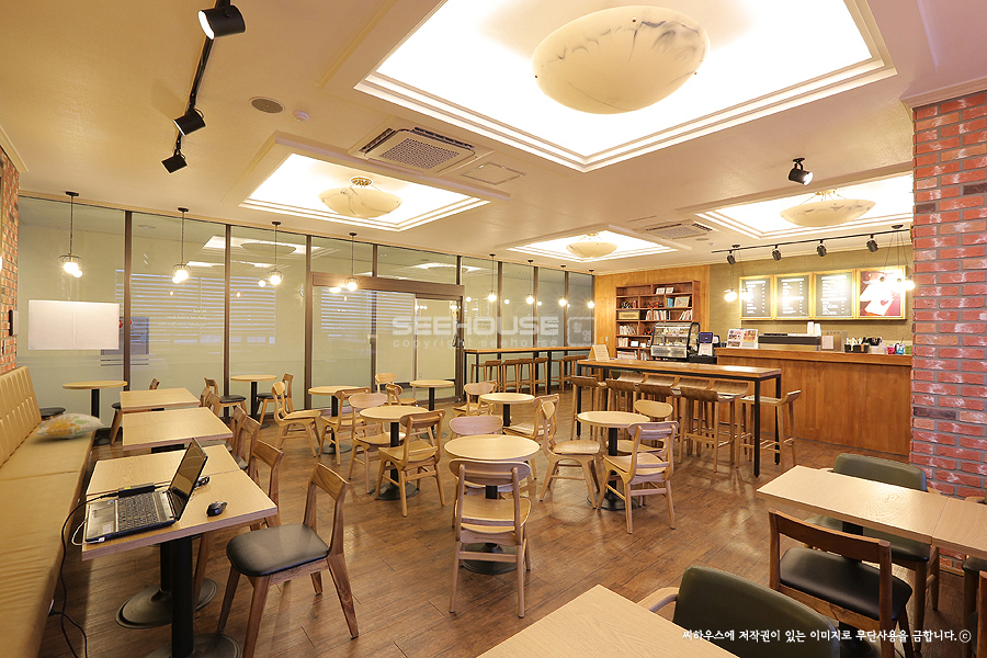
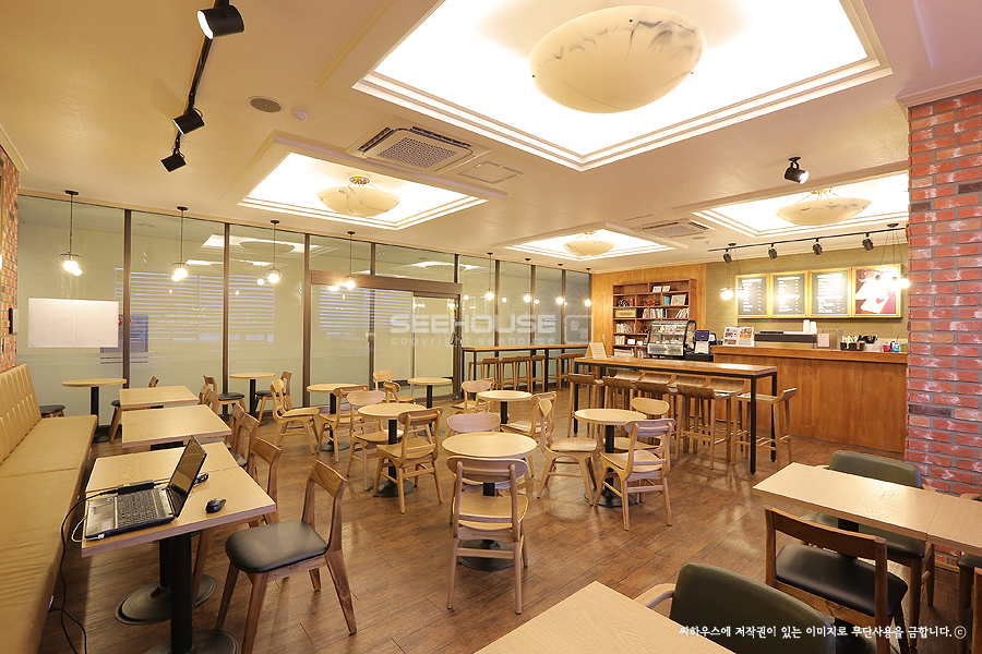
- decorative pillow [35,412,104,440]
